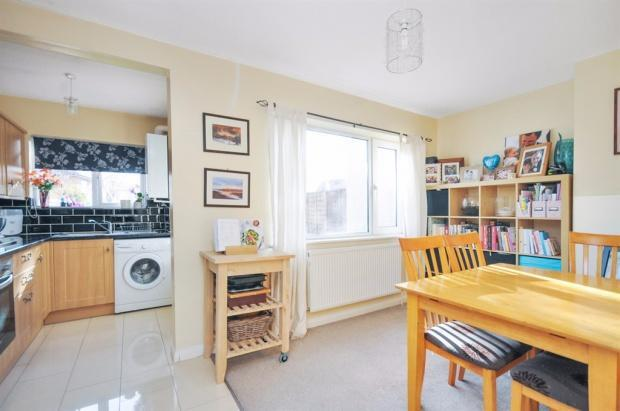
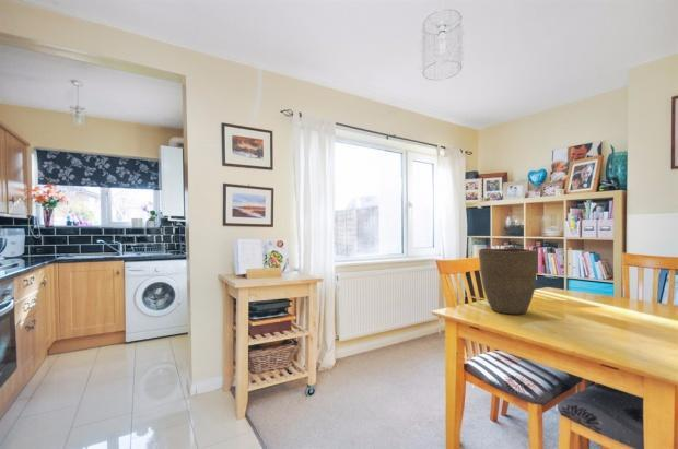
+ vase [478,247,539,316]
